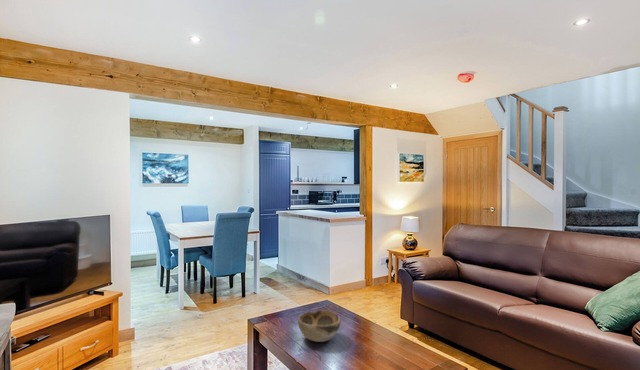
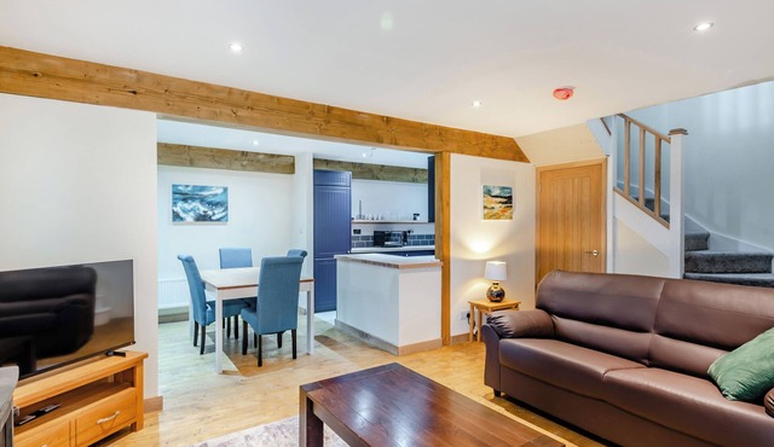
- decorative bowl [297,309,341,343]
